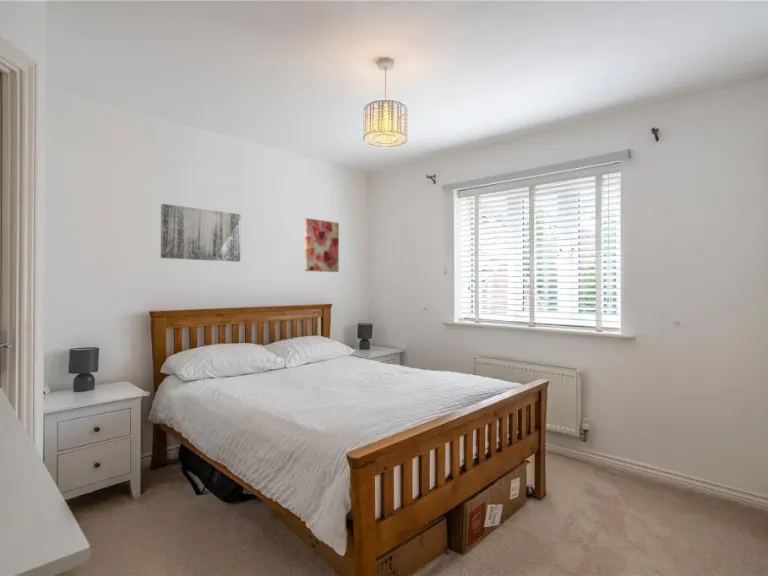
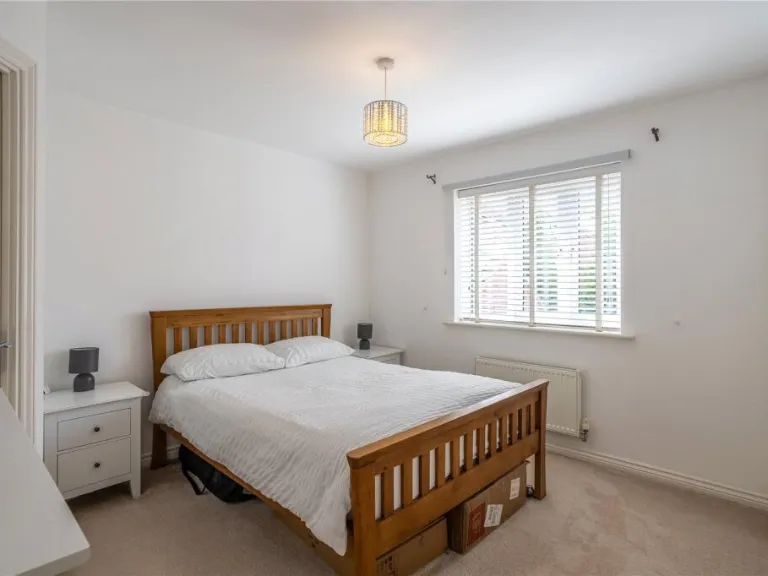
- wall art [160,203,242,263]
- wall art [304,217,340,273]
